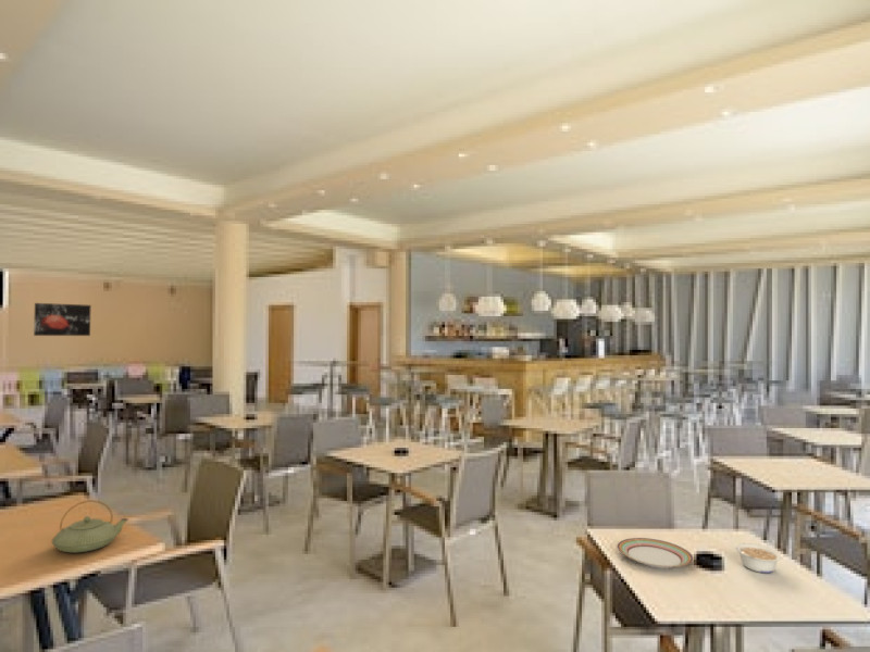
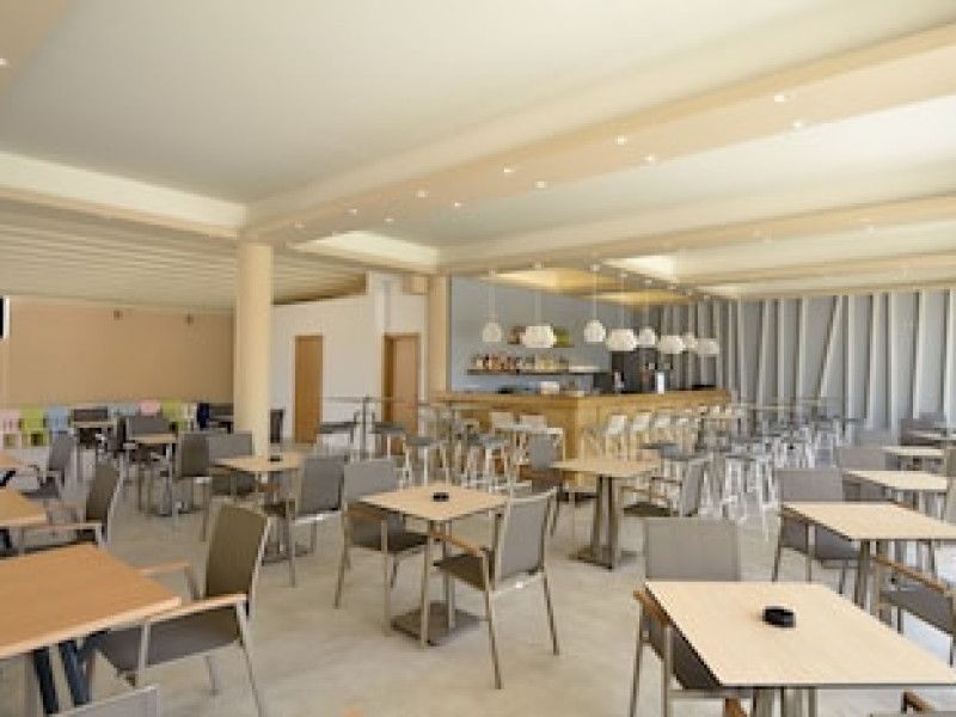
- plate [616,537,694,569]
- teapot [51,500,128,554]
- wall art [33,302,92,337]
- legume [735,542,783,574]
